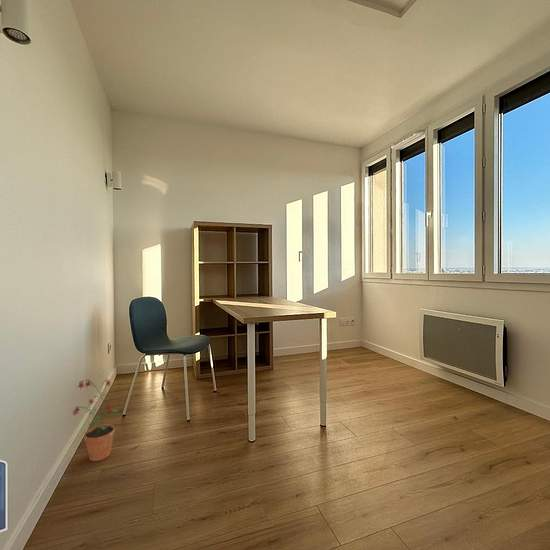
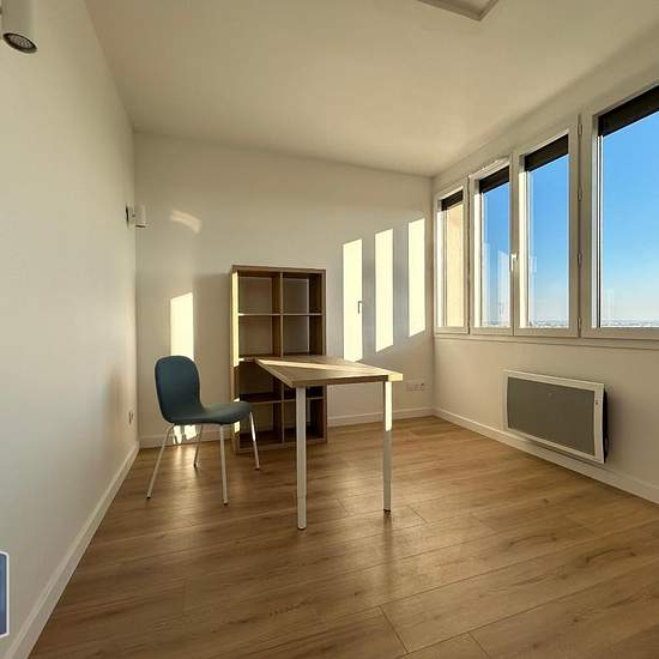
- potted plant [72,378,119,462]
